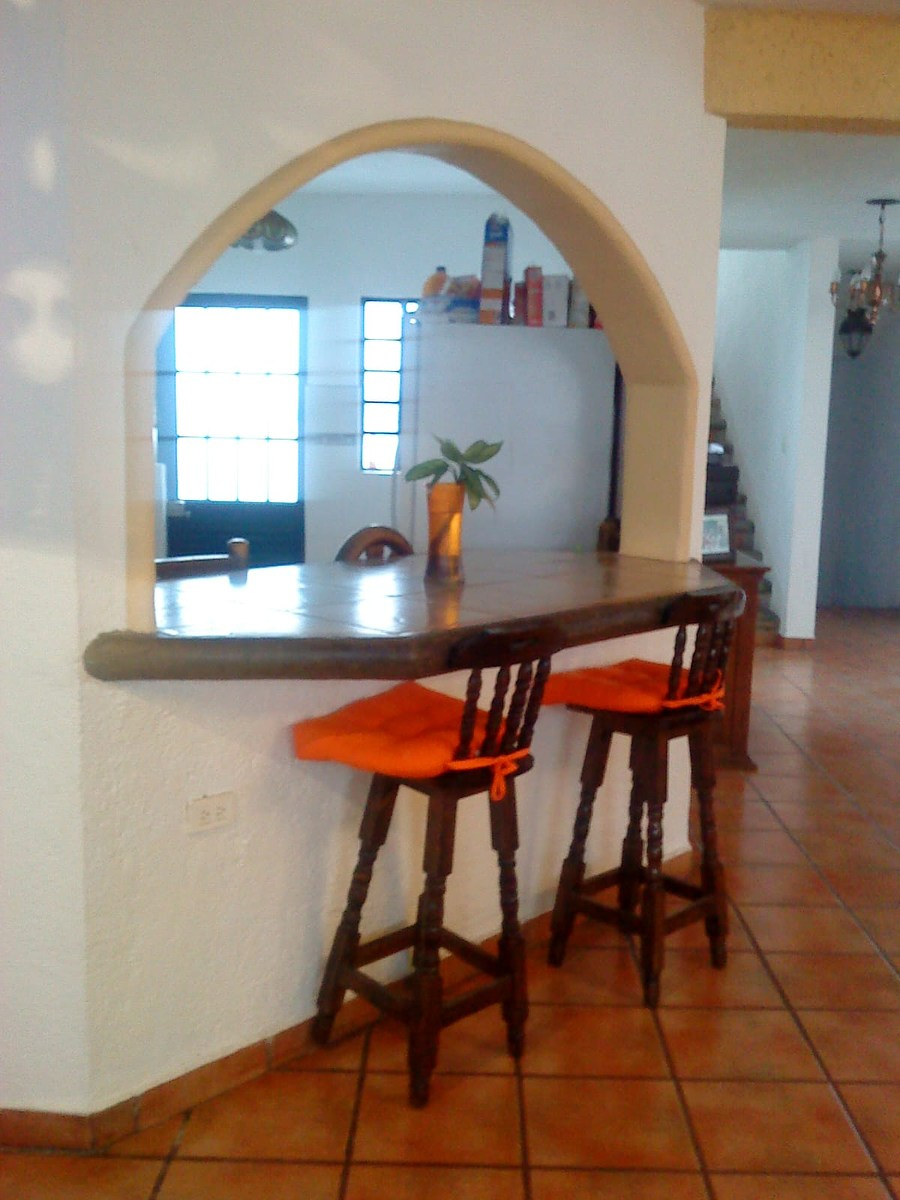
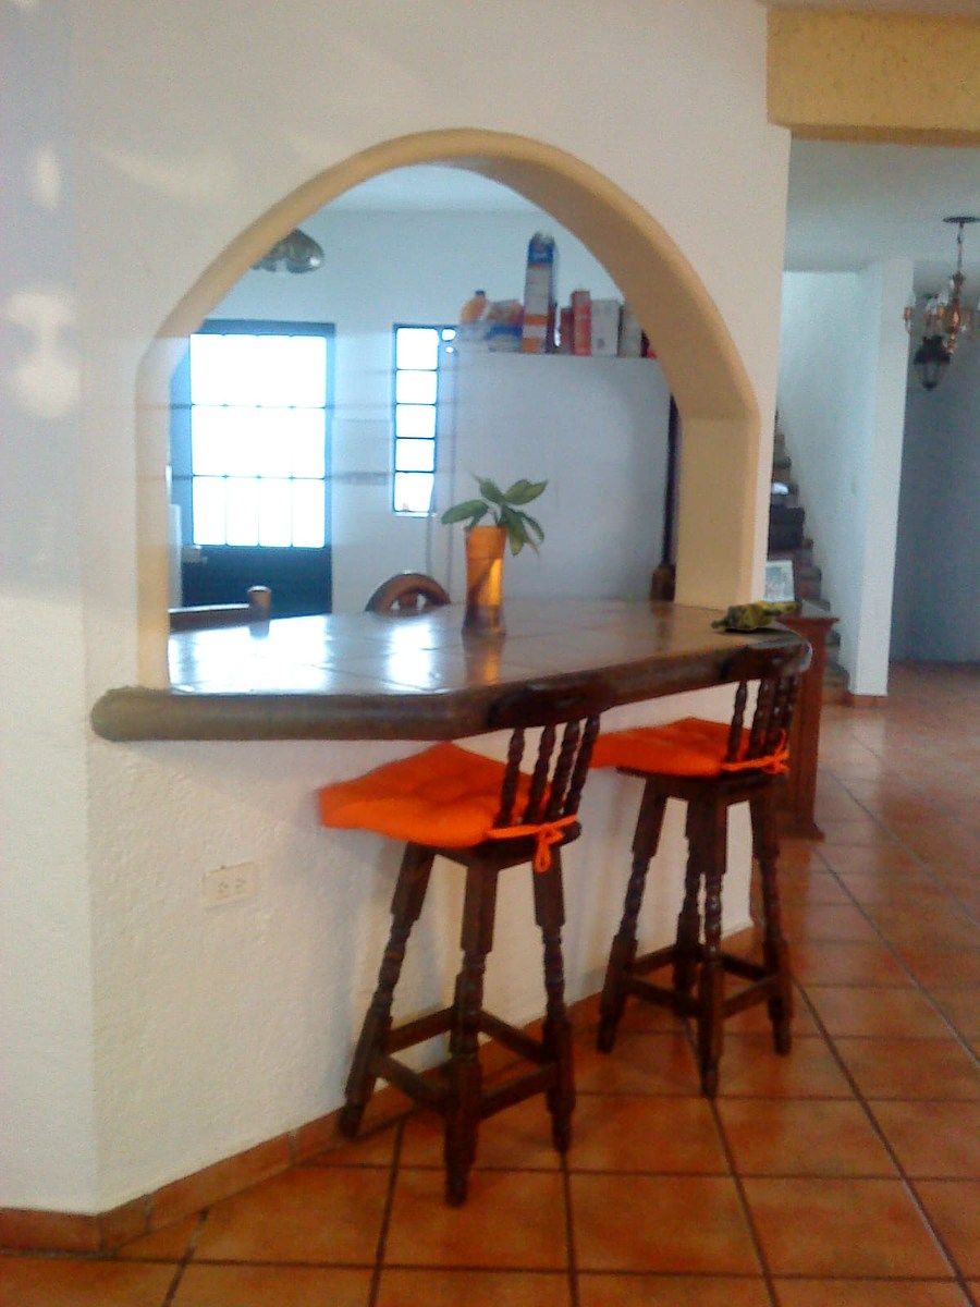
+ banana bunch [709,599,805,632]
